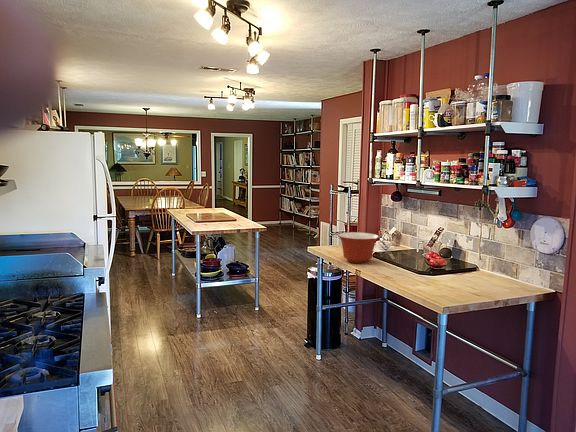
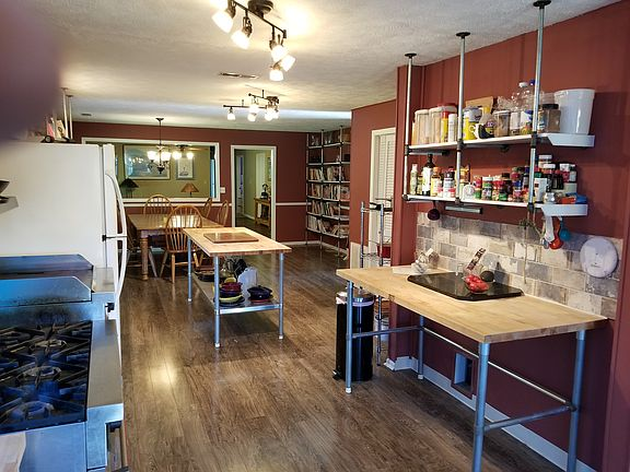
- mixing bowl [337,231,380,264]
